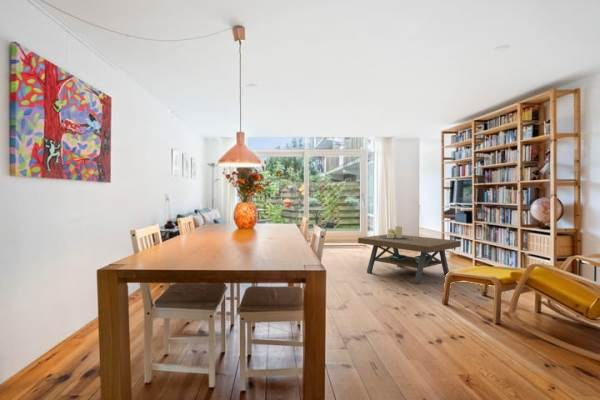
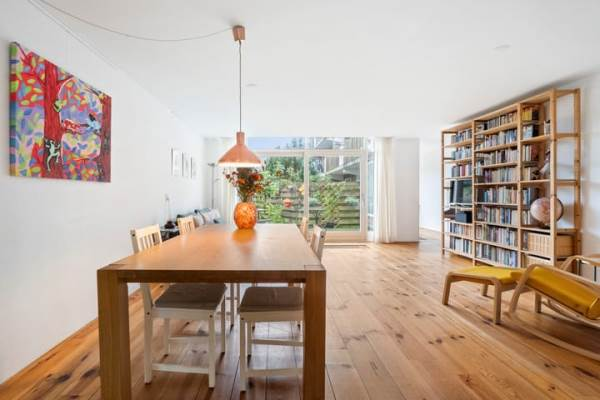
- coffee table [357,225,462,285]
